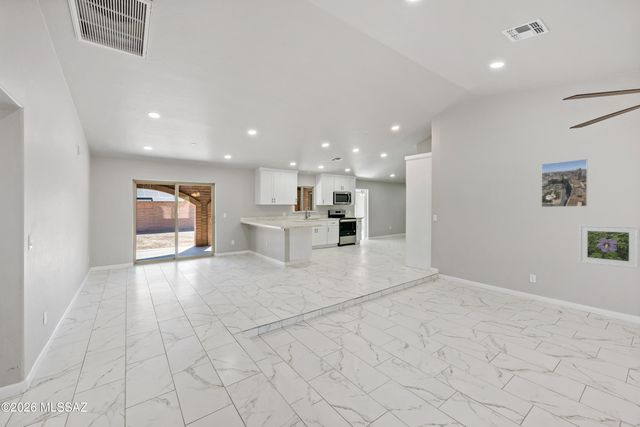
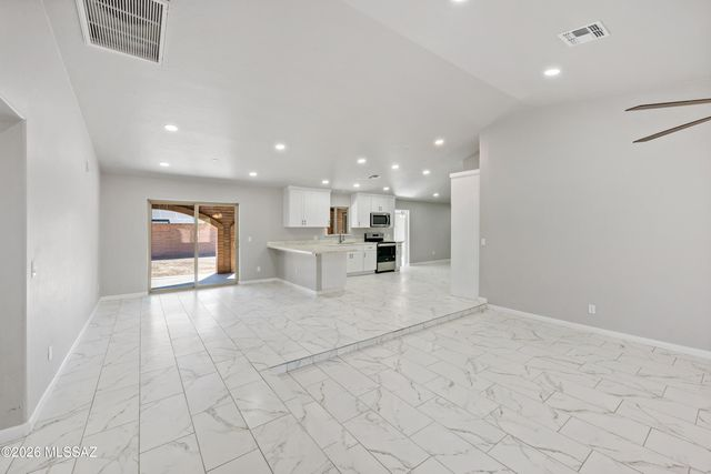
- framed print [540,158,588,208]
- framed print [578,224,640,270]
